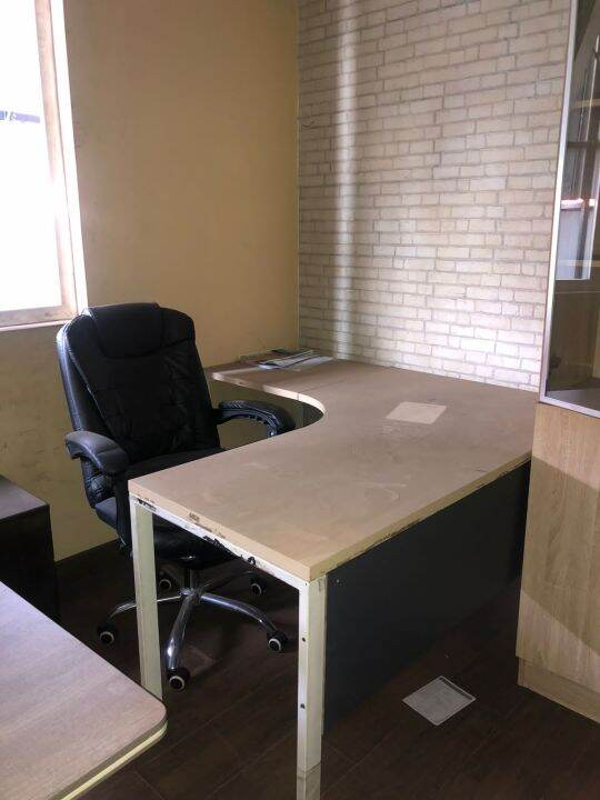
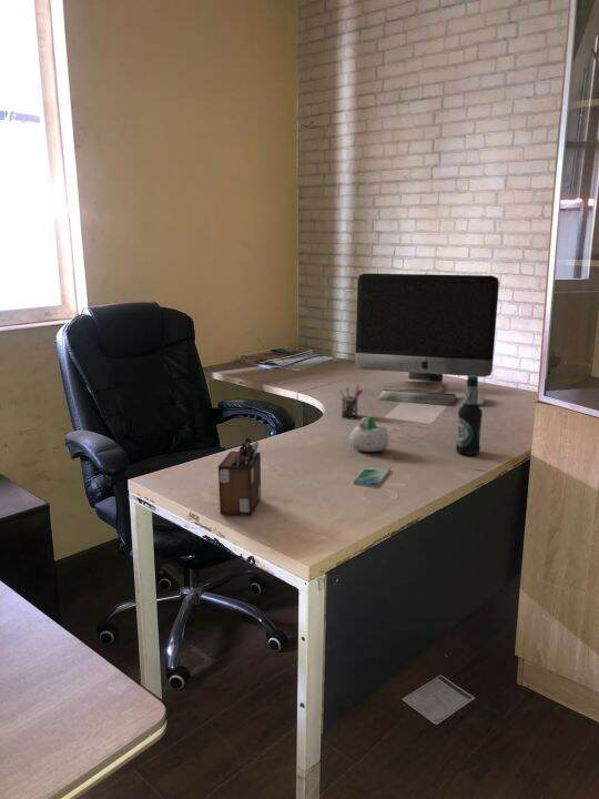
+ smartphone [352,465,392,489]
+ bottle [455,375,484,456]
+ computer monitor [354,272,500,407]
+ desk organizer [217,435,262,517]
+ pen holder [337,383,364,421]
+ succulent planter [348,415,389,453]
